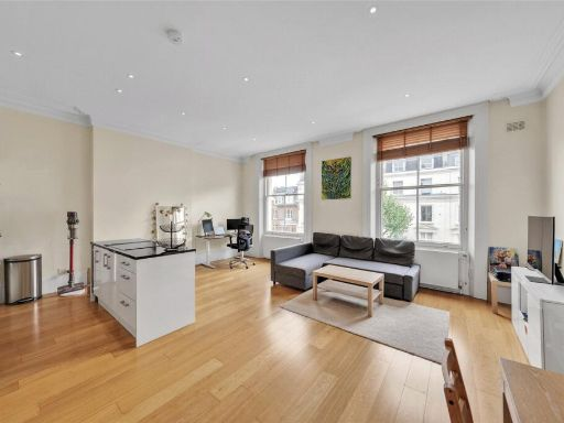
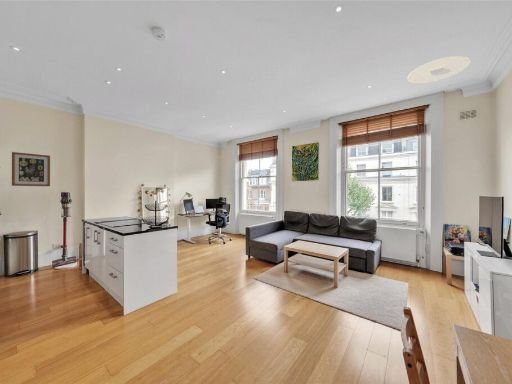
+ wall art [11,151,51,187]
+ ceiling light [406,55,471,85]
